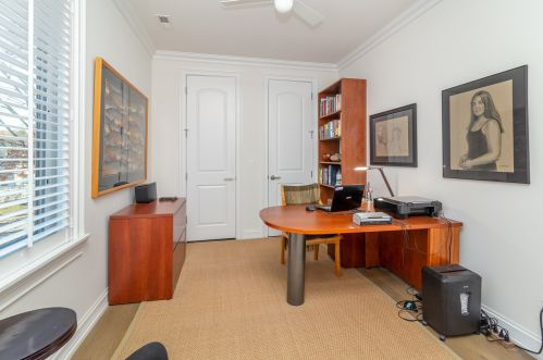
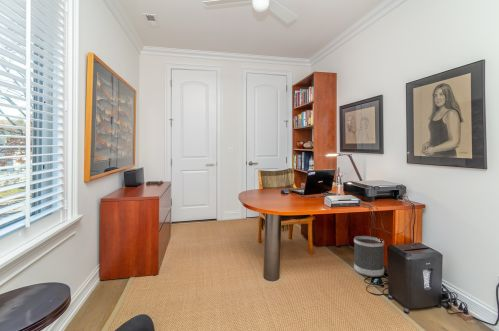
+ wastebasket [353,235,385,278]
